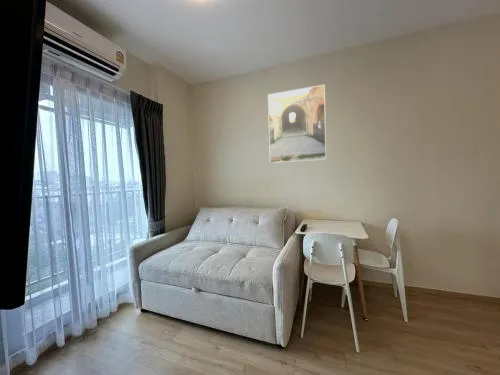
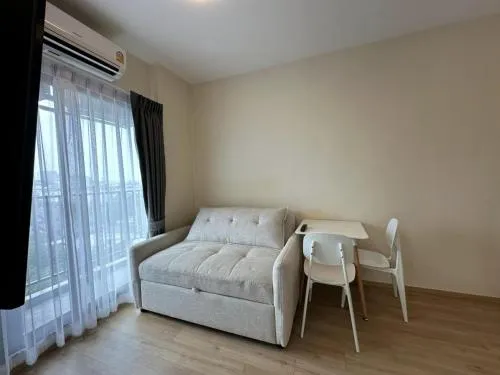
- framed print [267,84,327,164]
